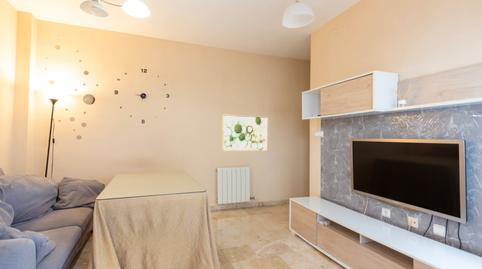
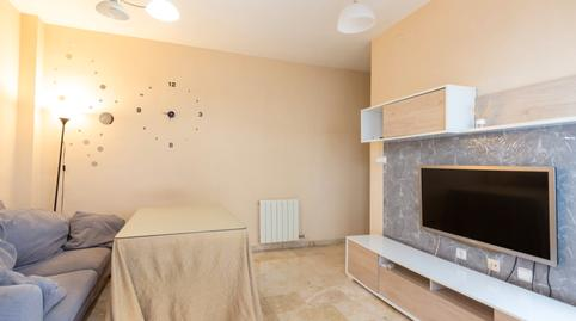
- wall art [221,114,269,152]
